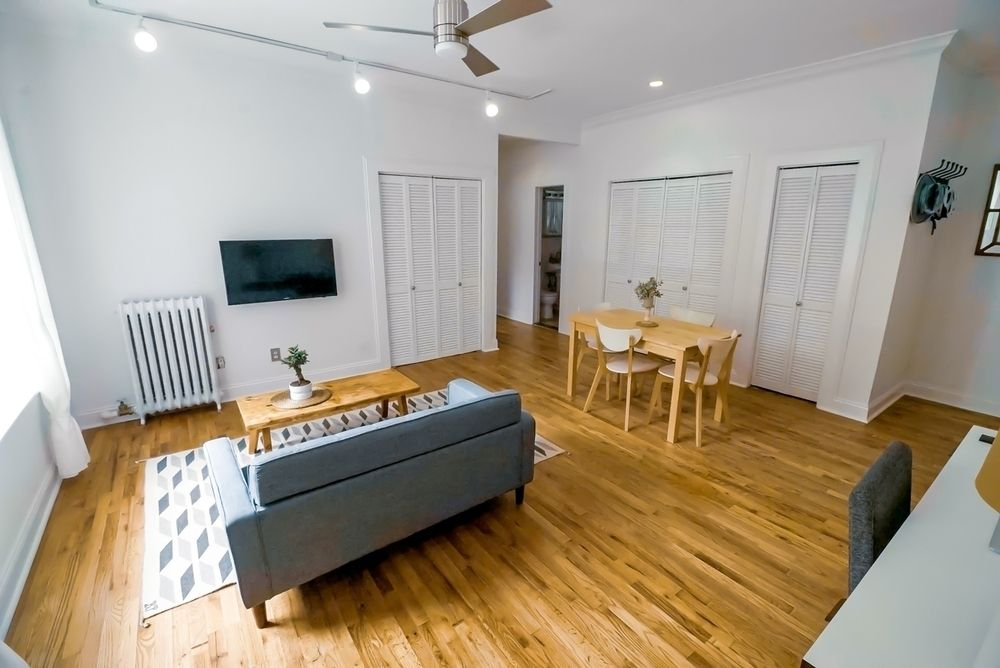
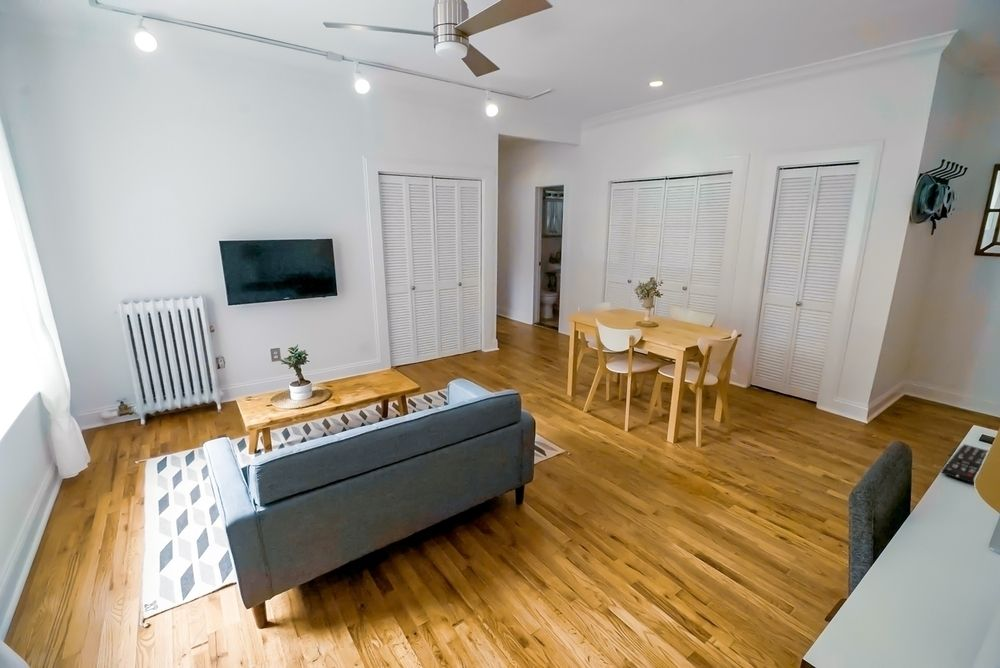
+ remote control [941,443,989,484]
